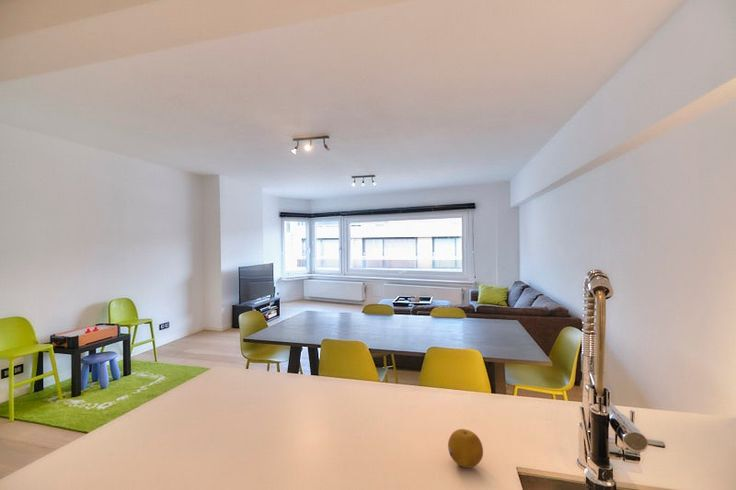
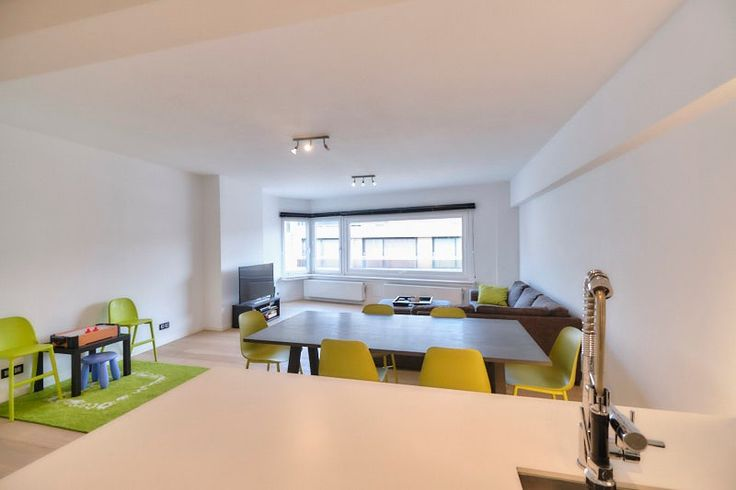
- fruit [447,428,484,469]
